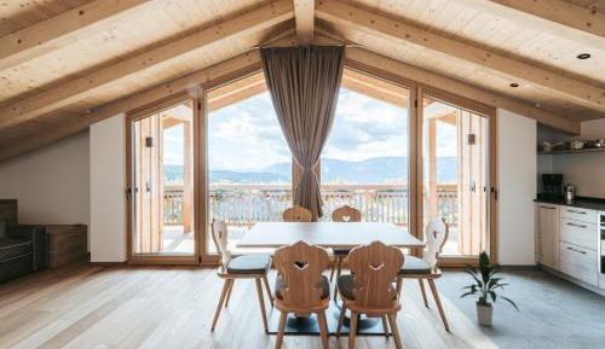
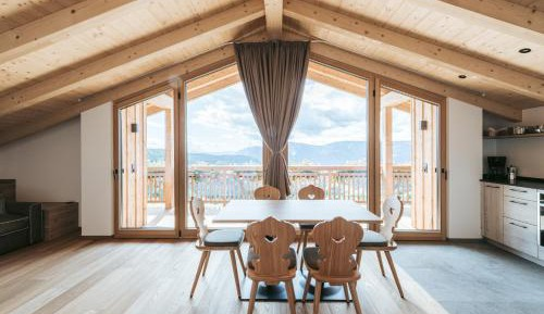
- indoor plant [457,249,522,327]
